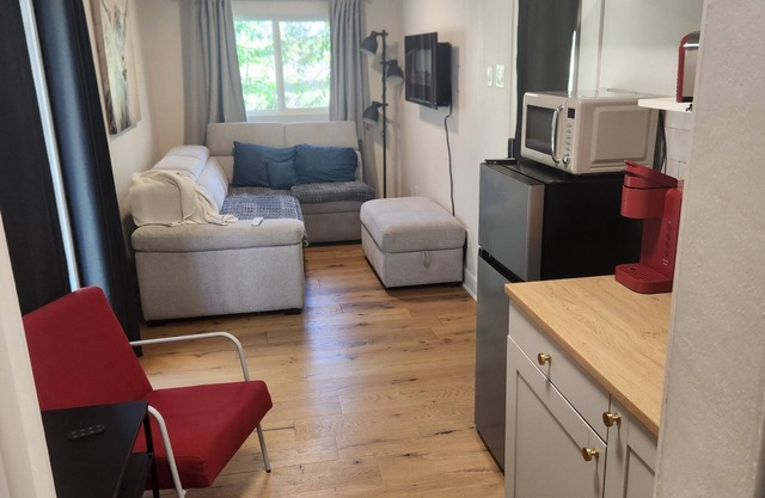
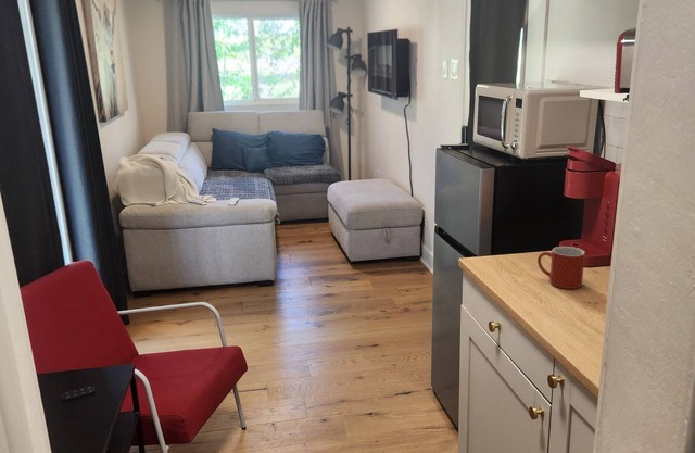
+ mug [536,246,586,290]
